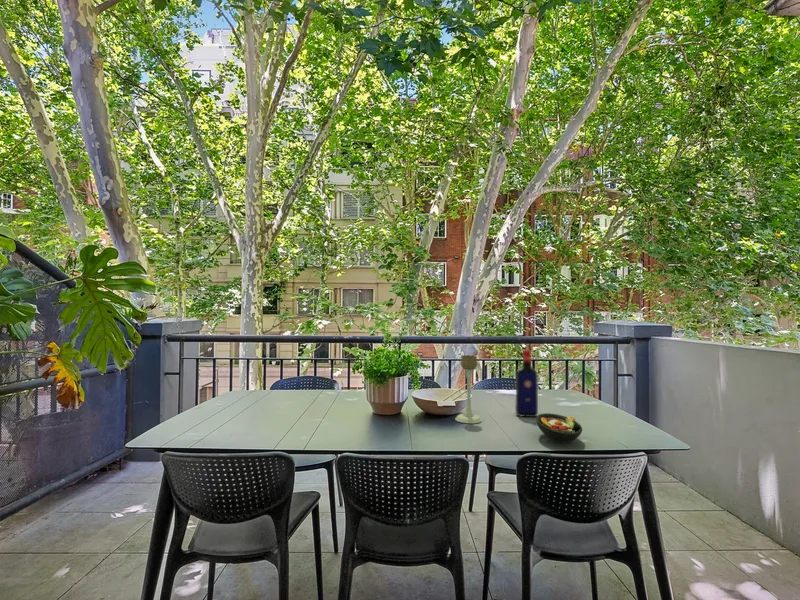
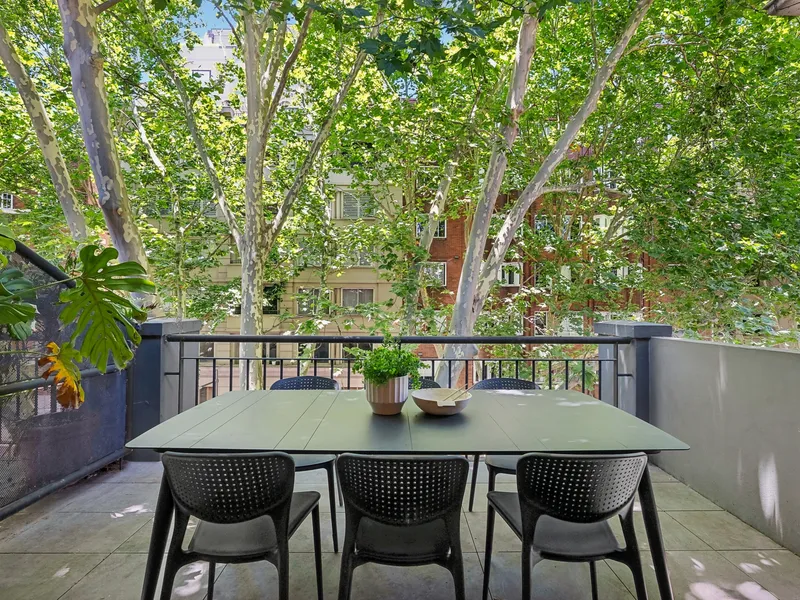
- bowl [535,412,583,444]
- liquor bottle [514,349,539,418]
- candle holder [454,354,483,424]
